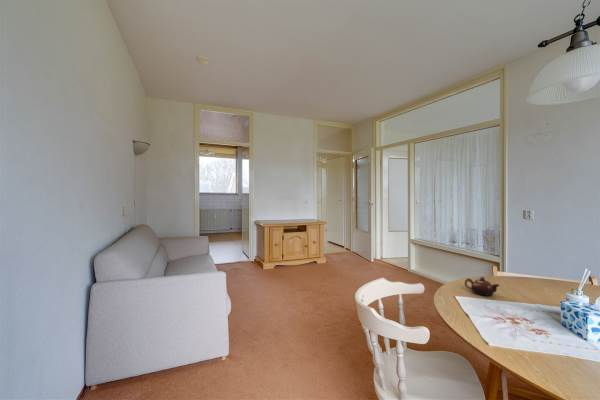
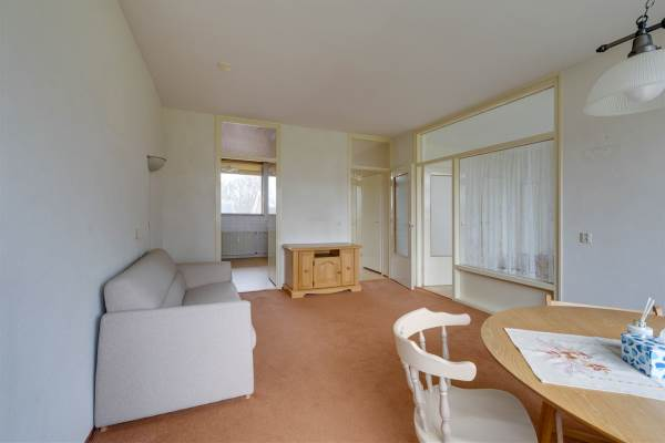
- teapot [464,276,500,297]
